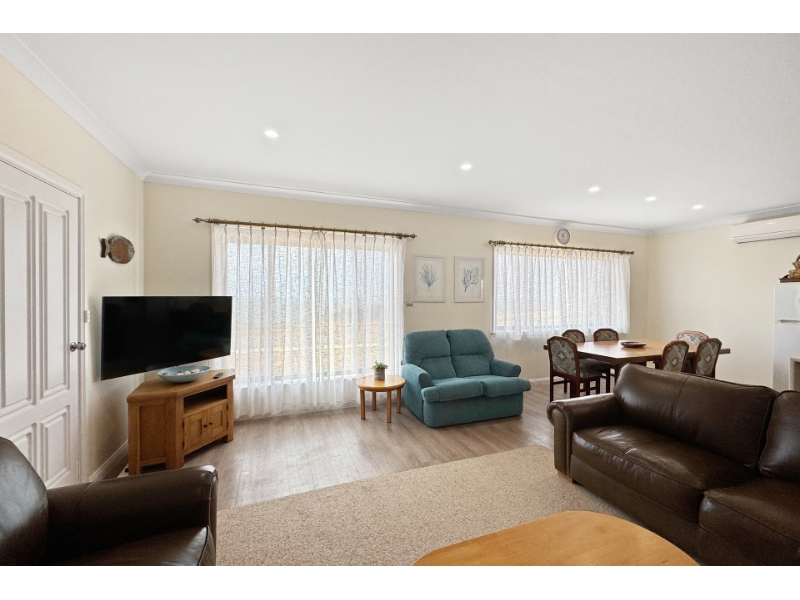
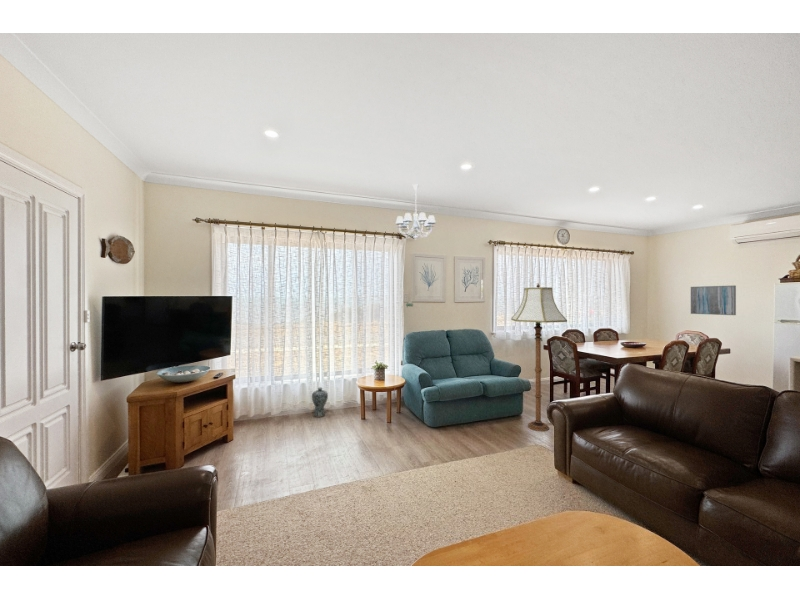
+ floor lamp [510,282,568,432]
+ vase [311,387,329,418]
+ wall art [690,284,737,316]
+ chandelier [395,183,437,241]
